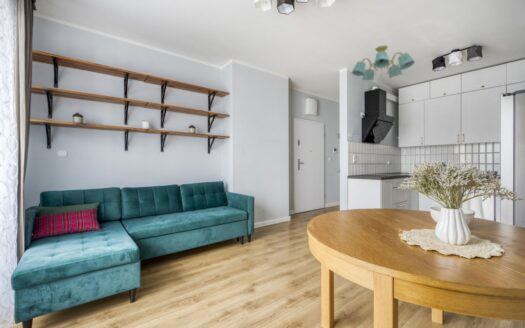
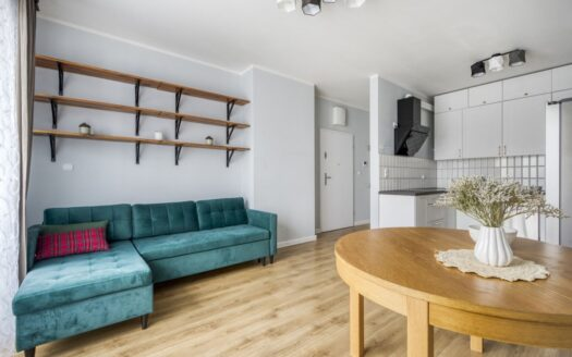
- chandelier [351,44,416,81]
